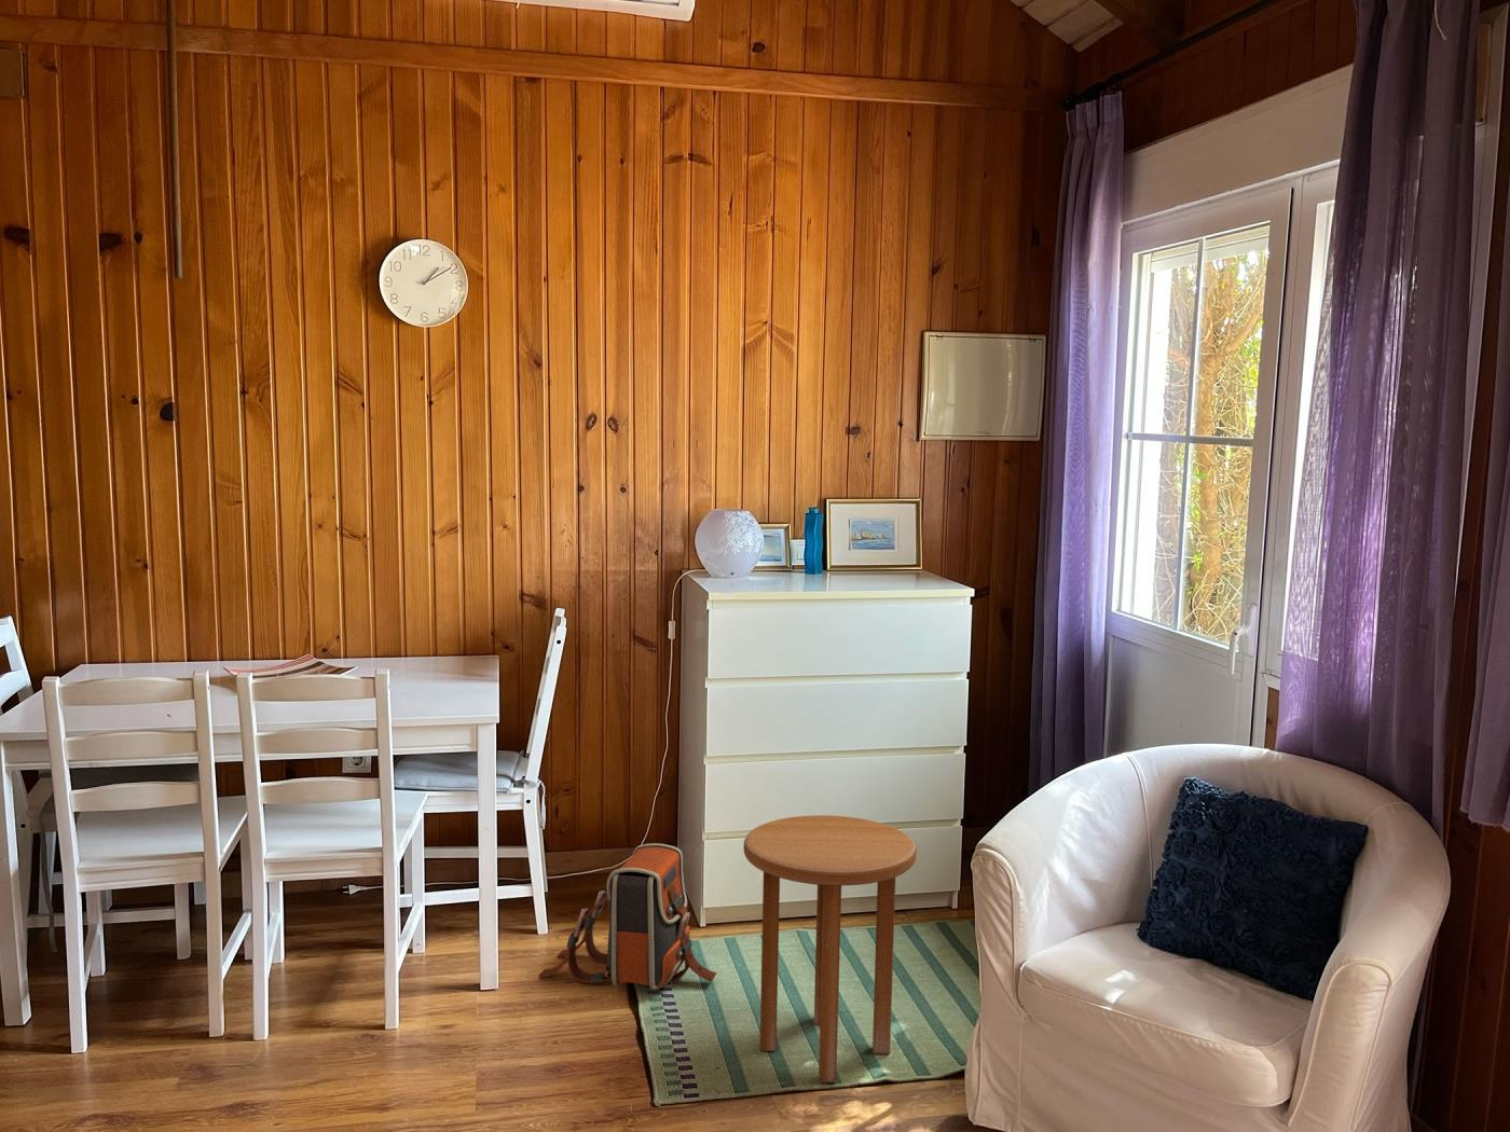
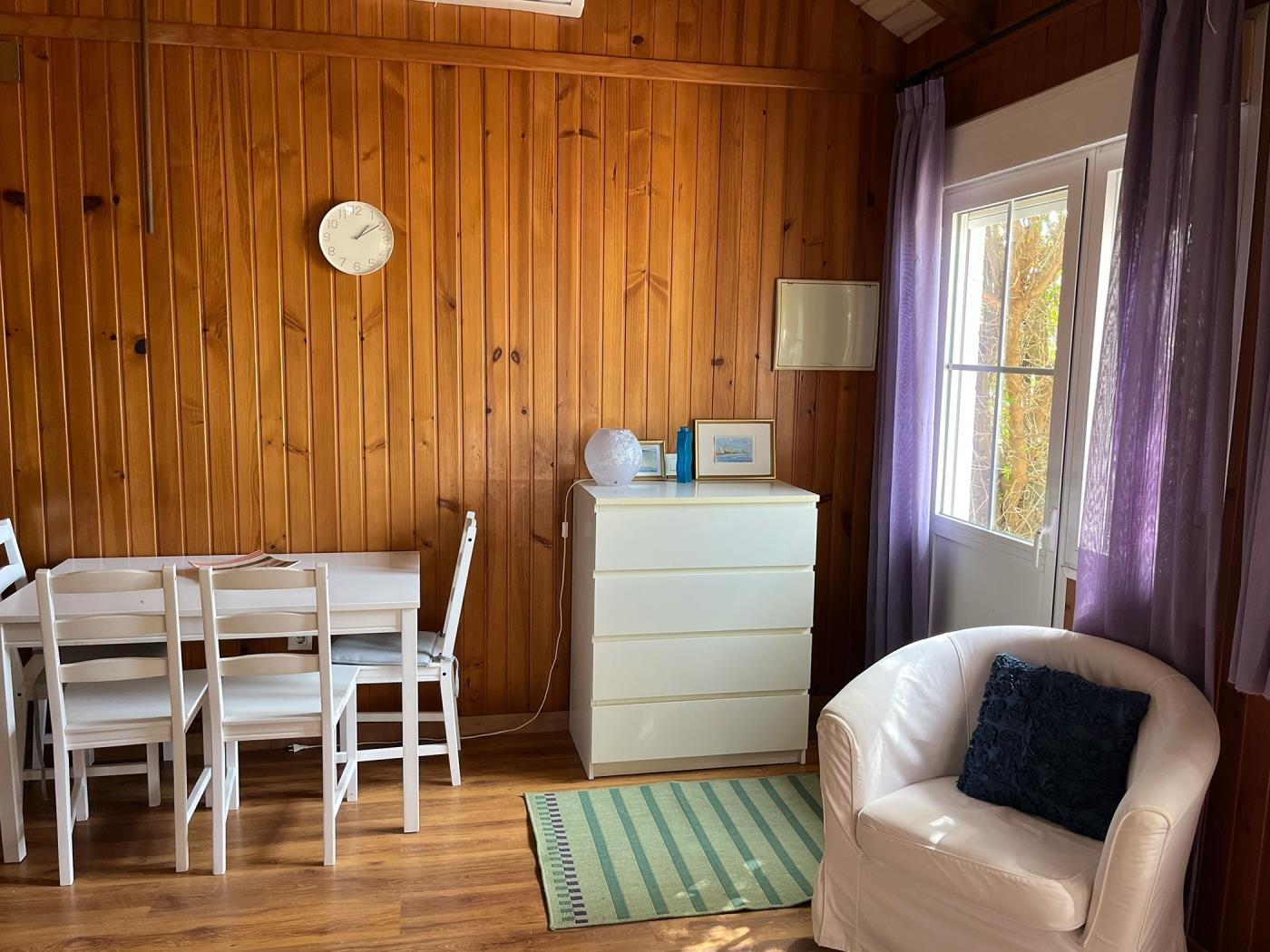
- side table [743,815,918,1083]
- backpack [537,842,718,990]
